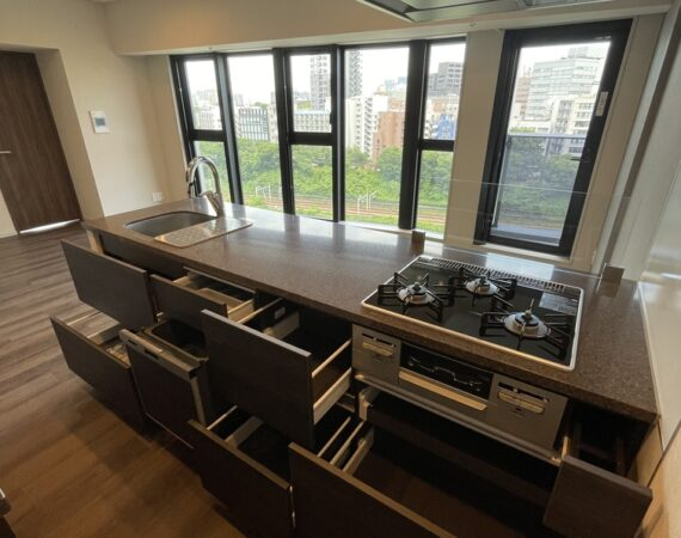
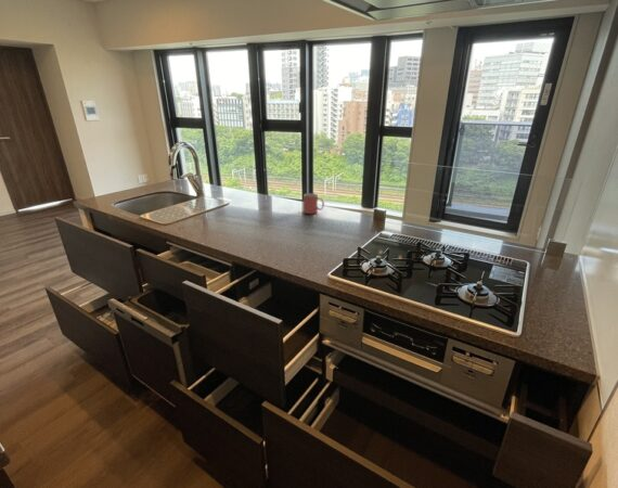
+ mug [302,192,325,215]
